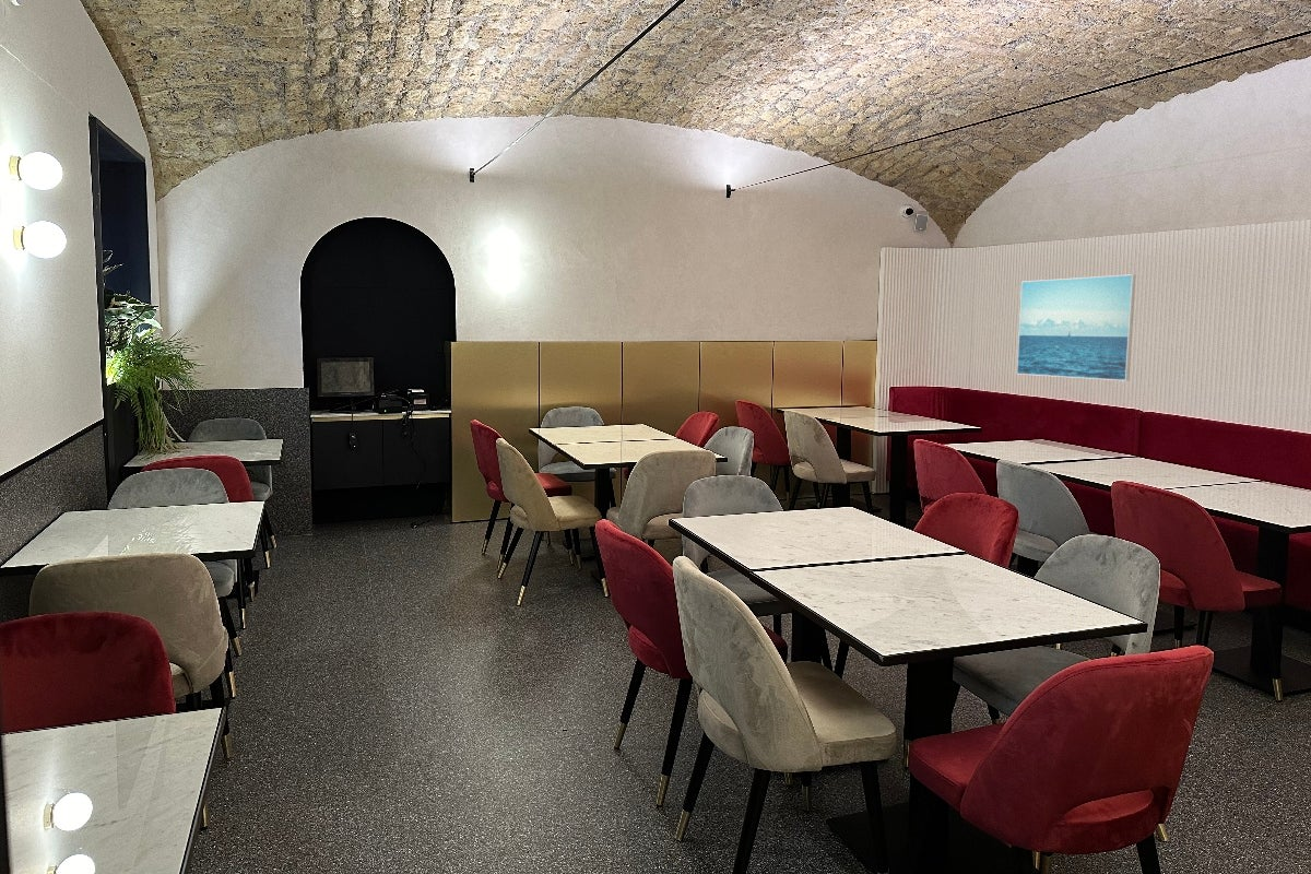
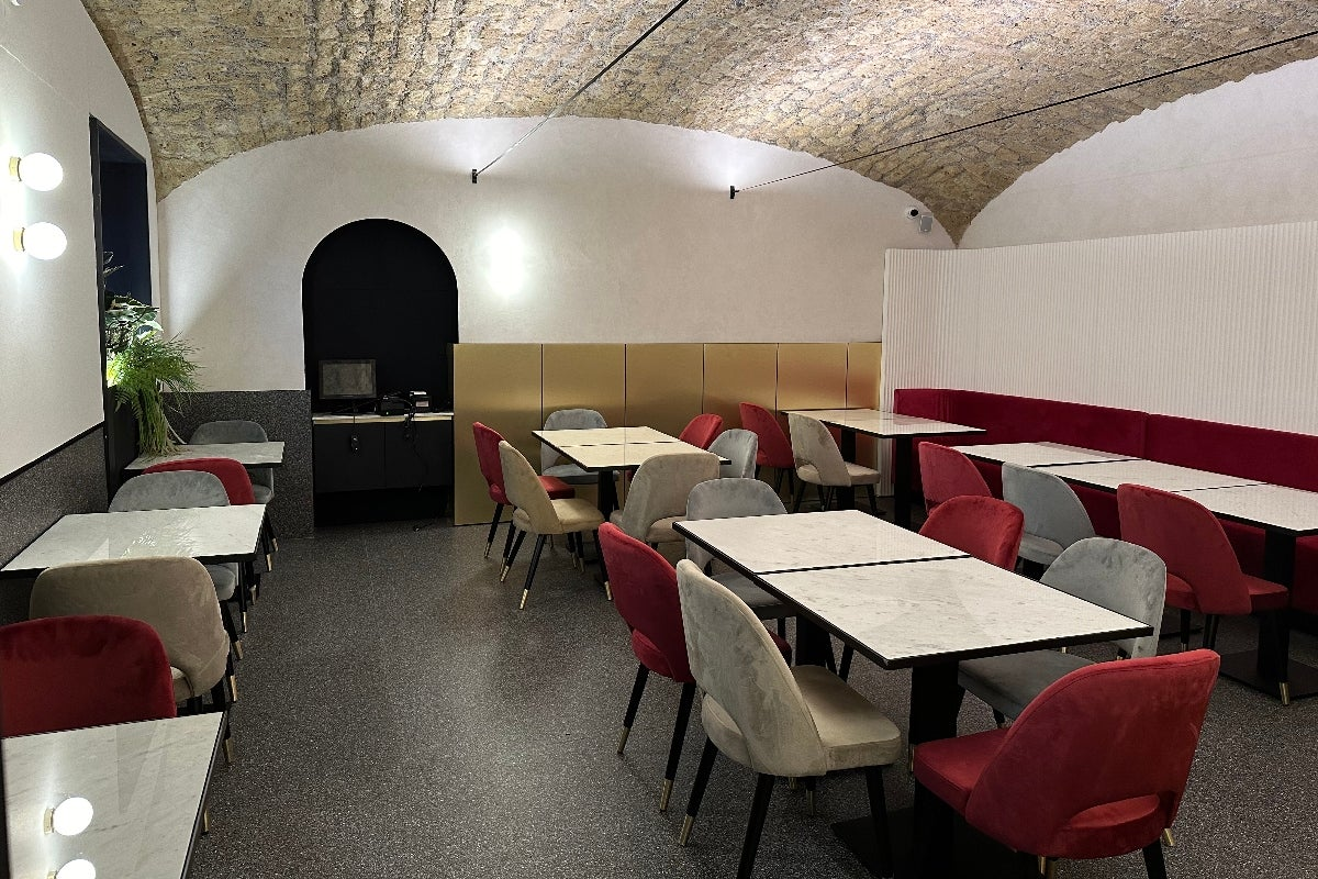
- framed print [1016,273,1137,381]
